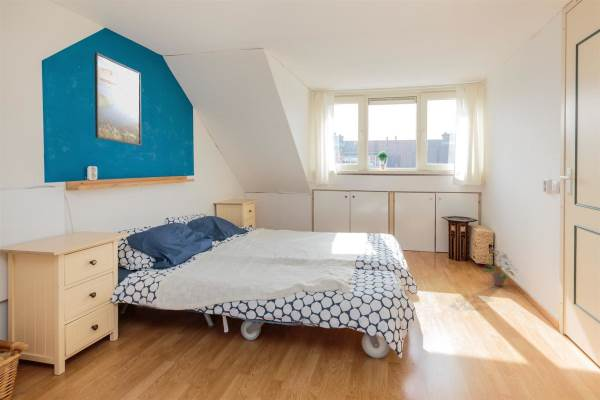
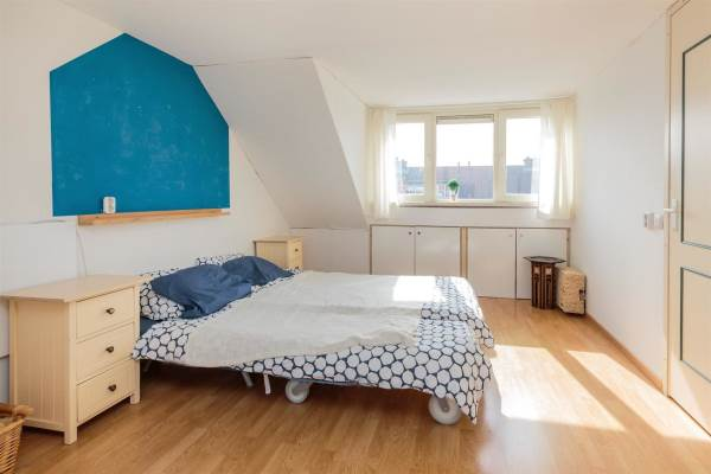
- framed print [93,51,142,147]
- potted plant [479,250,517,287]
